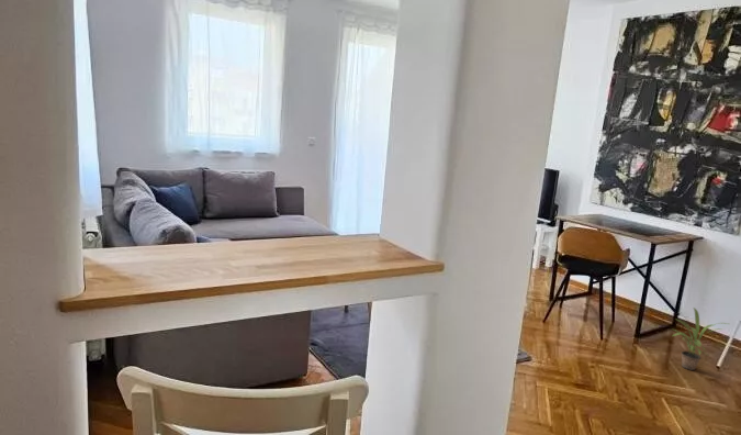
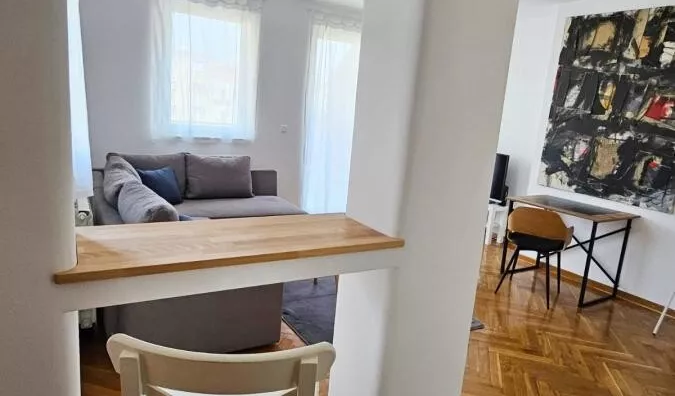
- potted plant [671,306,729,371]
